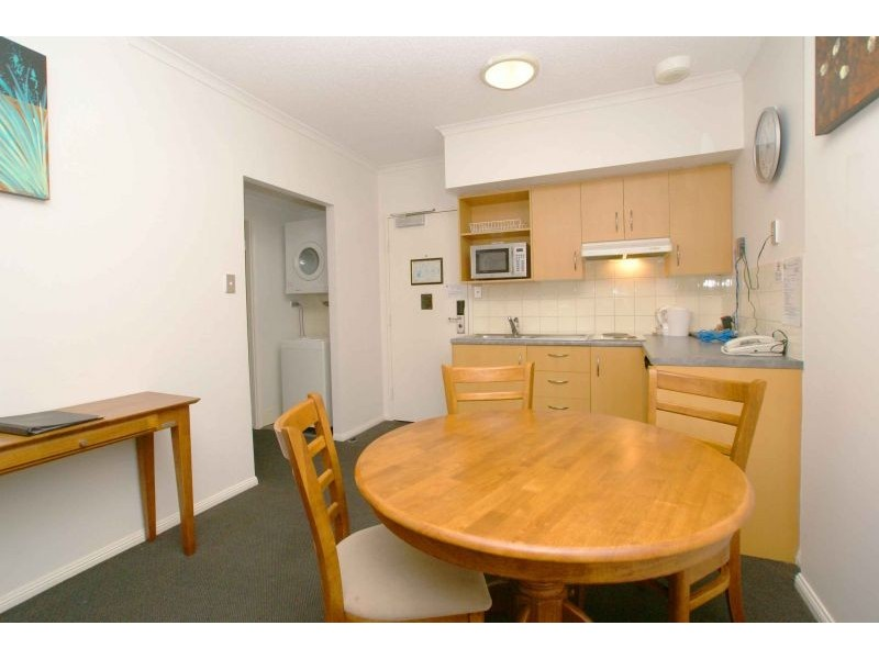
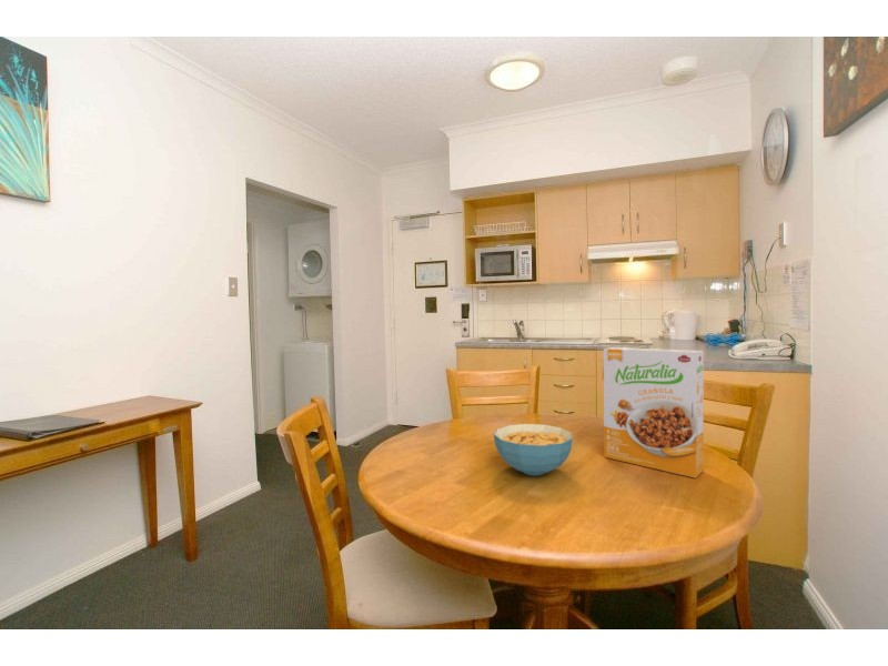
+ cereal box [603,346,705,480]
+ cereal bowl [493,423,574,477]
